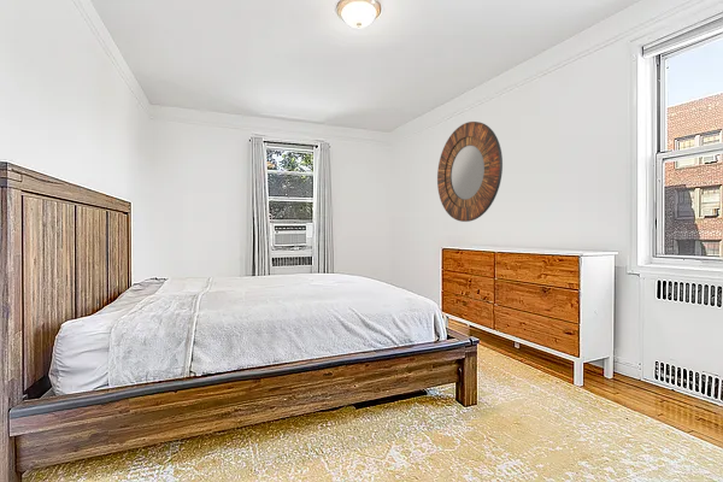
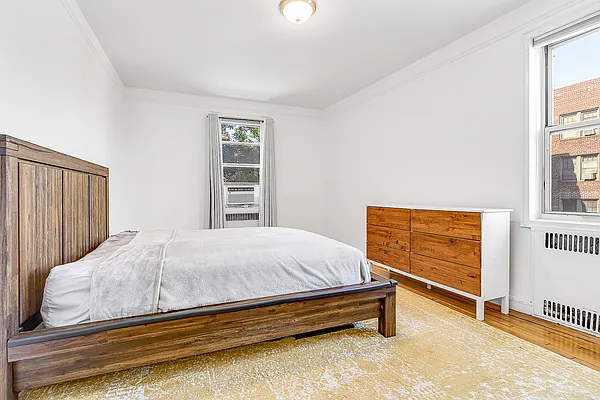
- home mirror [436,120,504,223]
